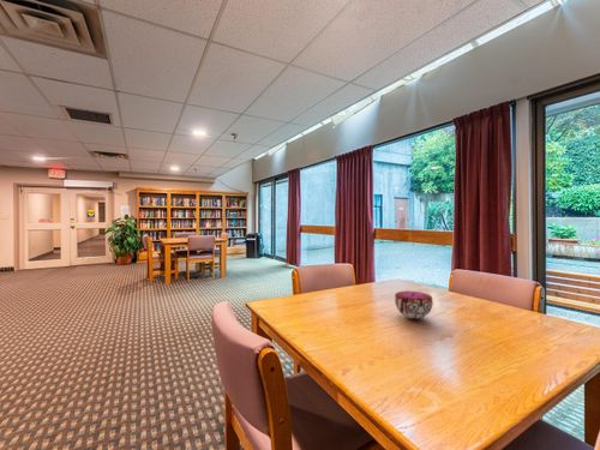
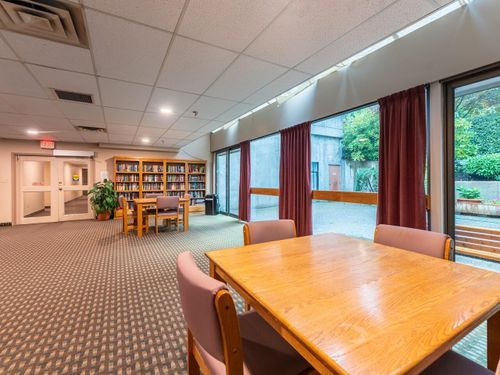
- decorative bowl [394,289,434,320]
